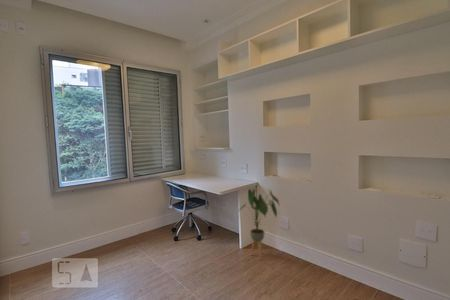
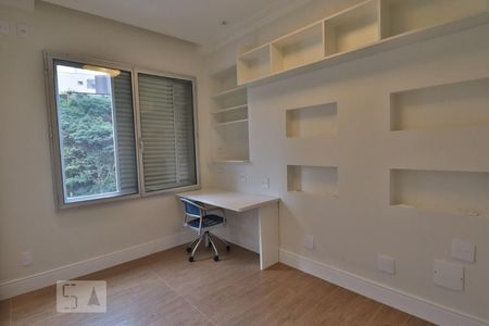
- house plant [237,188,280,261]
